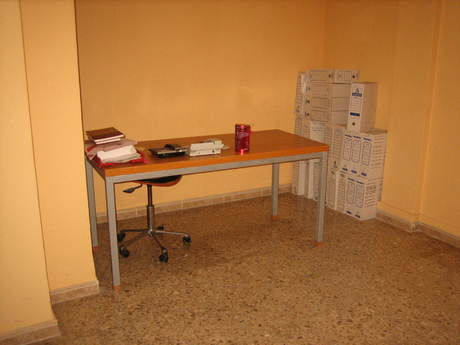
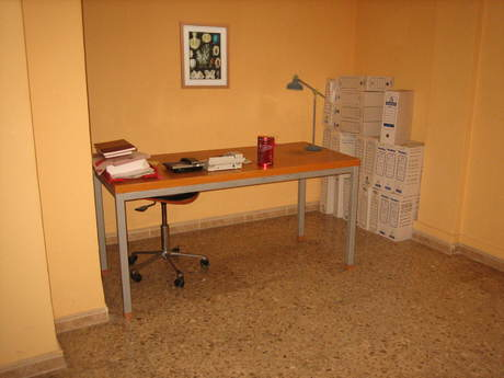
+ desk lamp [285,69,330,152]
+ wall art [179,20,231,90]
